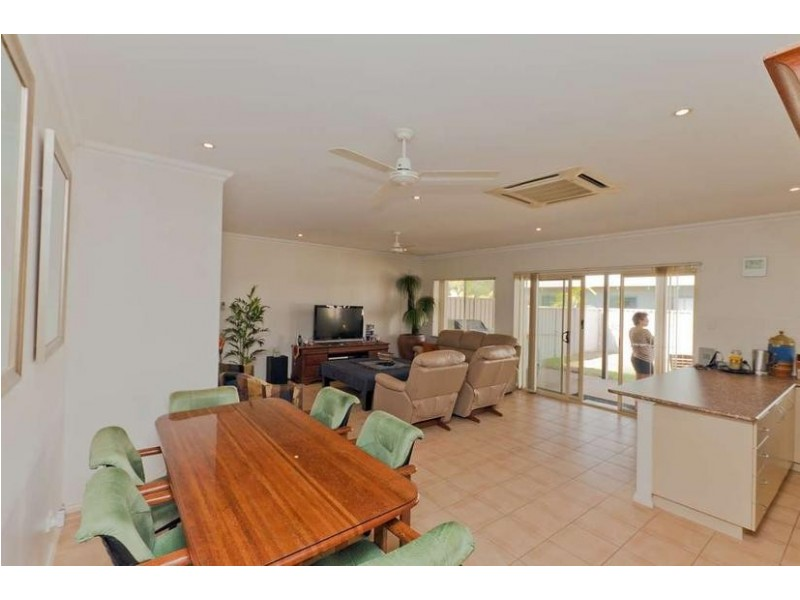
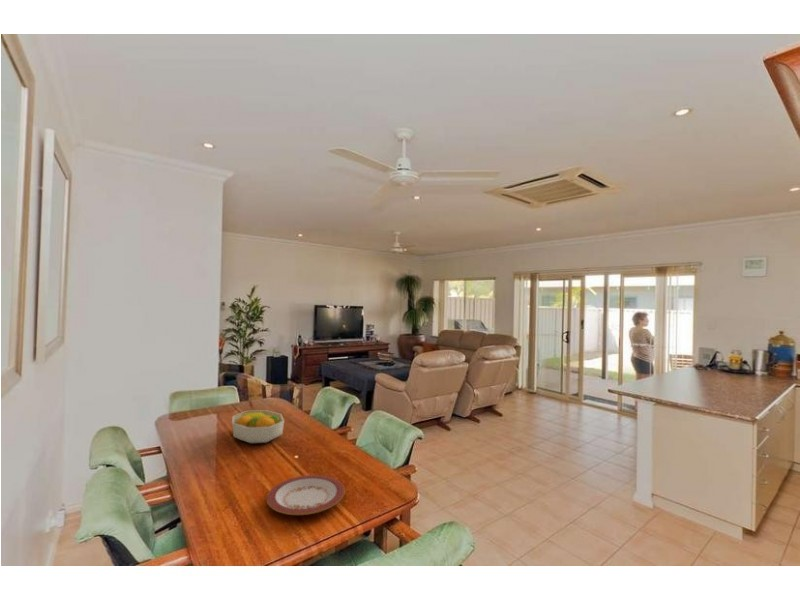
+ fruit bowl [231,409,285,444]
+ plate [266,474,346,516]
